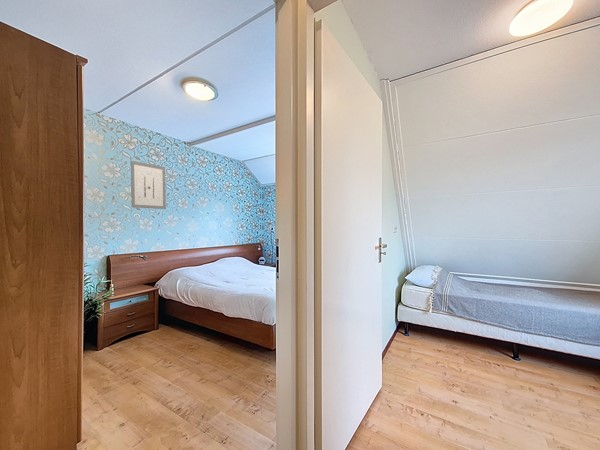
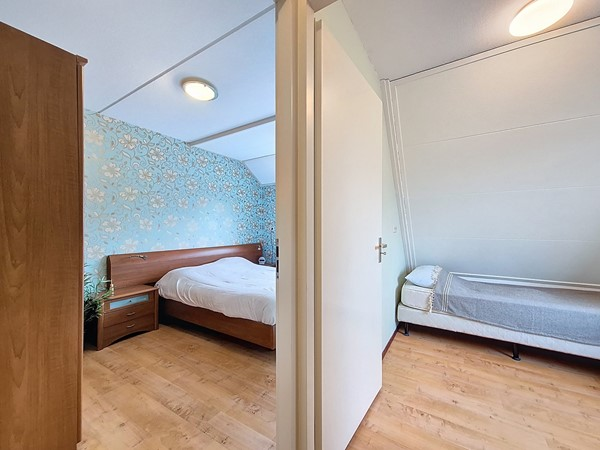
- wall art [130,160,167,210]
